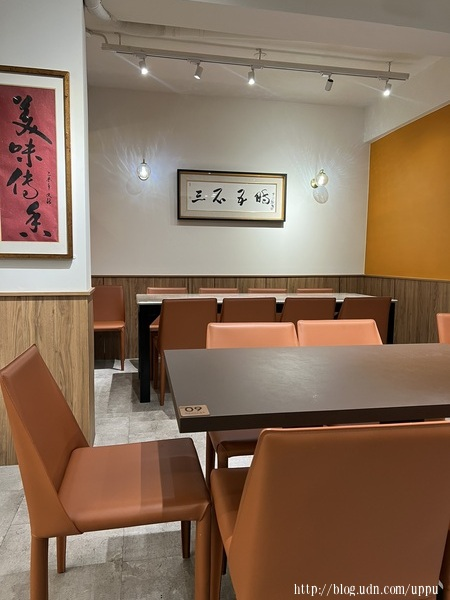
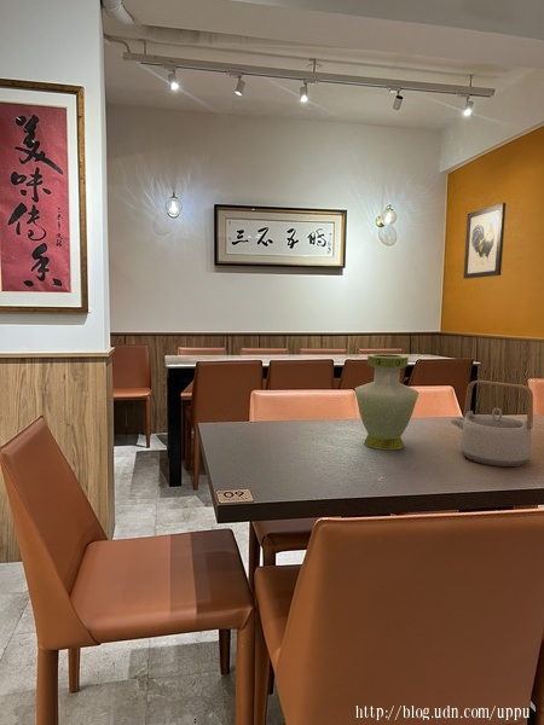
+ teapot [450,379,534,468]
+ vase [354,353,419,451]
+ wall art [462,202,507,280]
